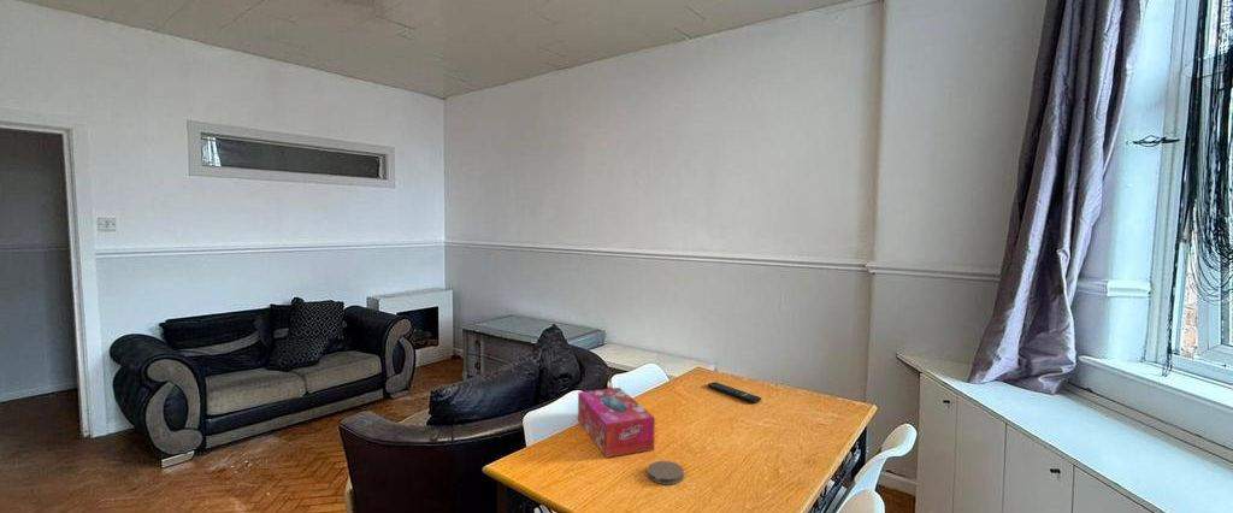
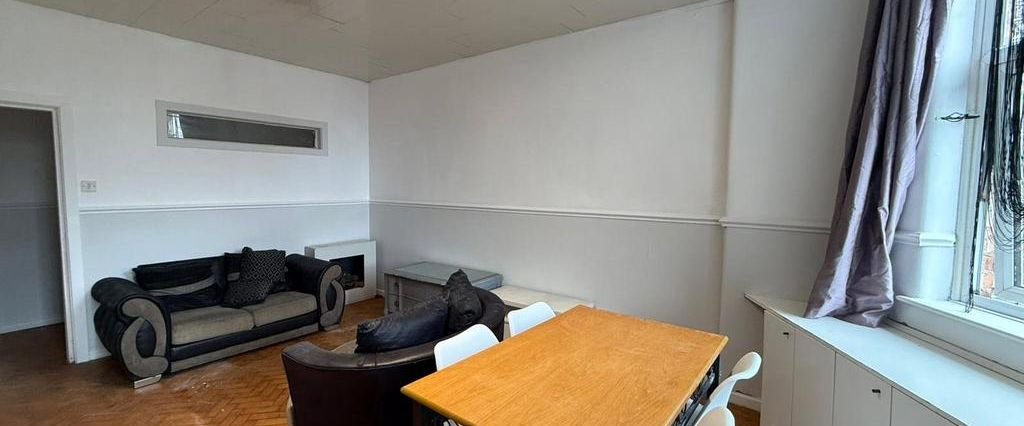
- tissue box [577,387,656,459]
- coaster [645,460,685,485]
- remote control [707,381,762,405]
